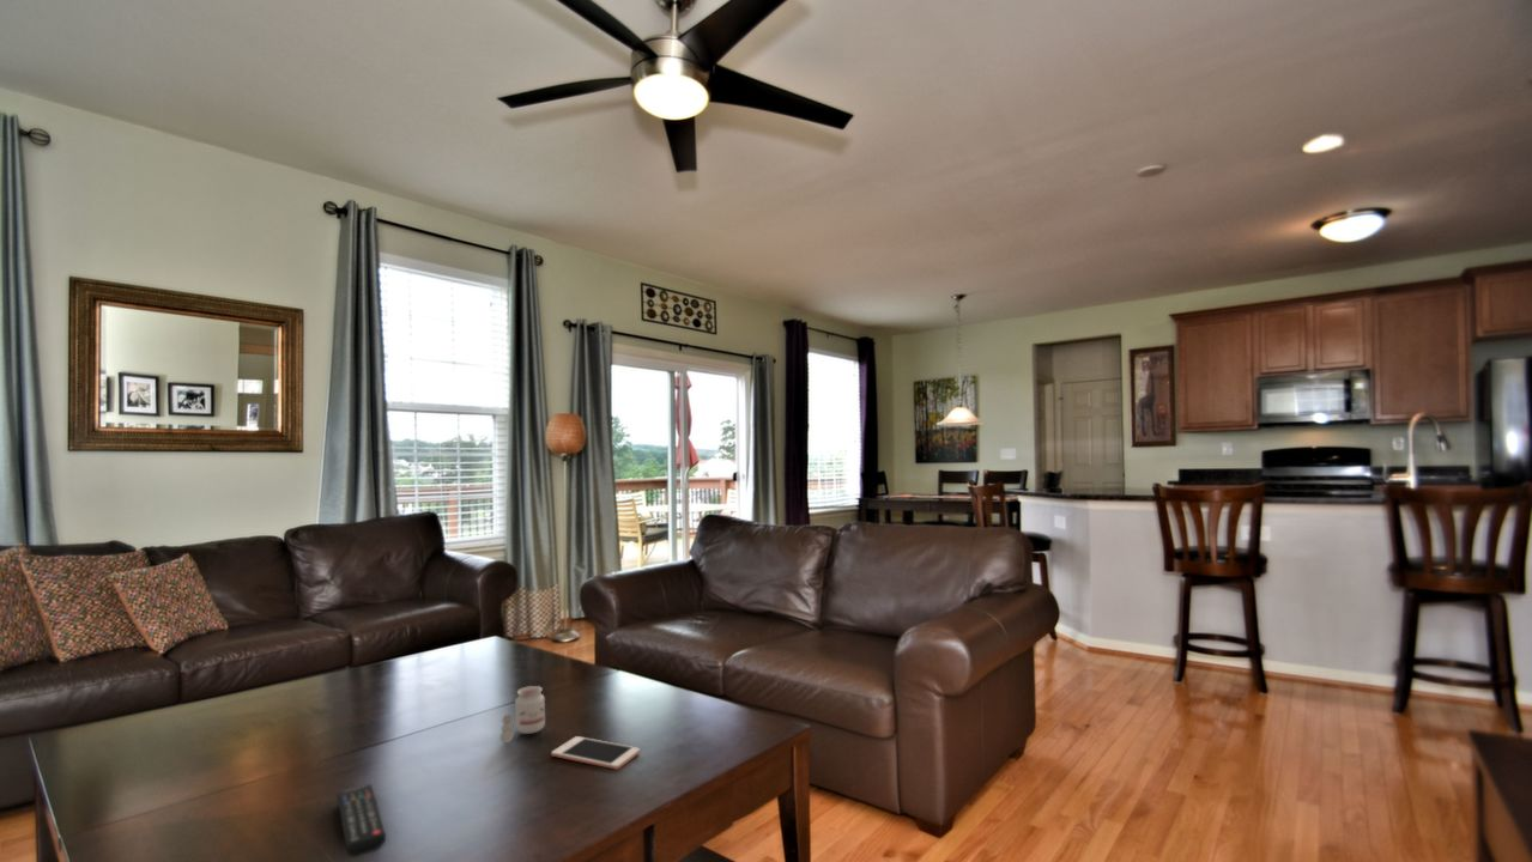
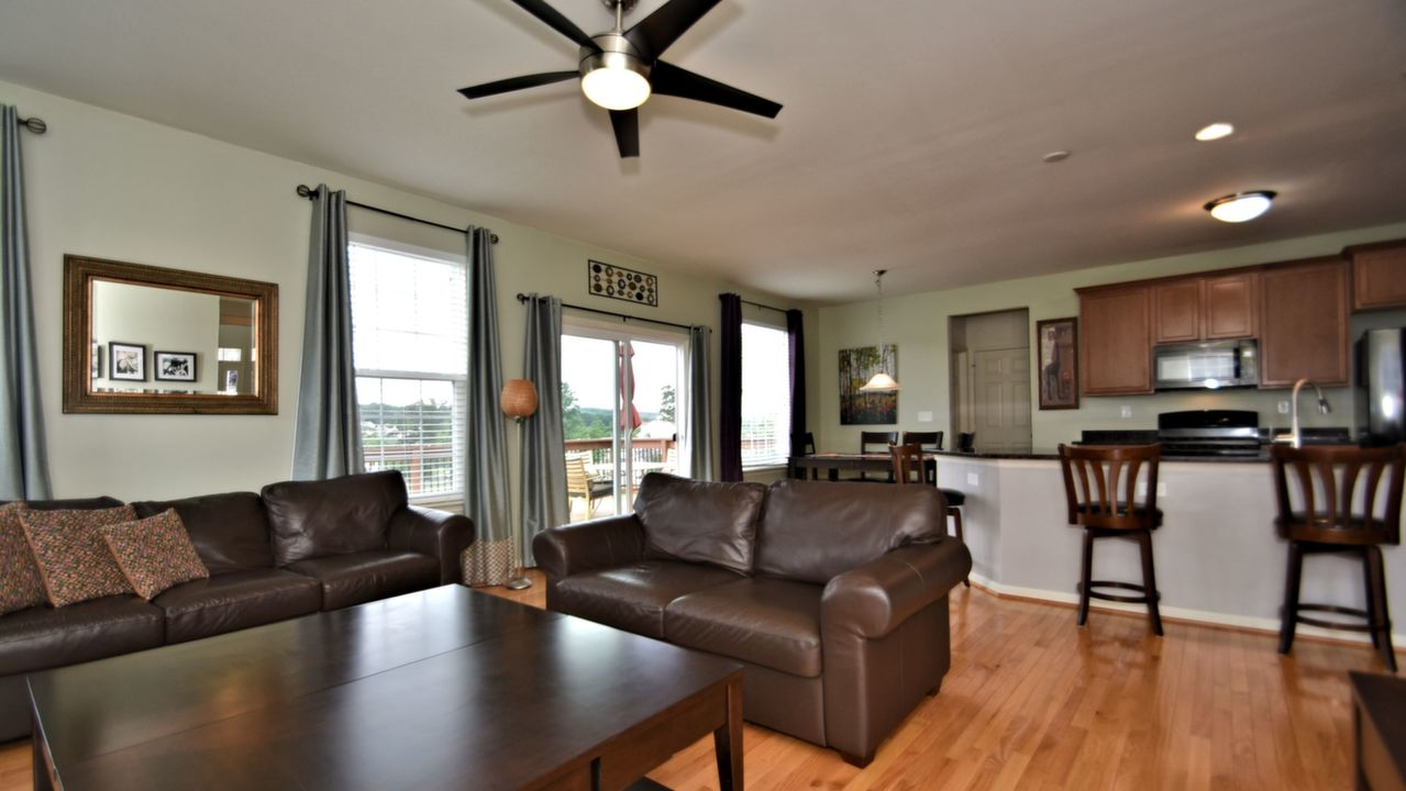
- cell phone [550,735,641,771]
- candle [499,685,546,745]
- remote control [335,783,387,857]
